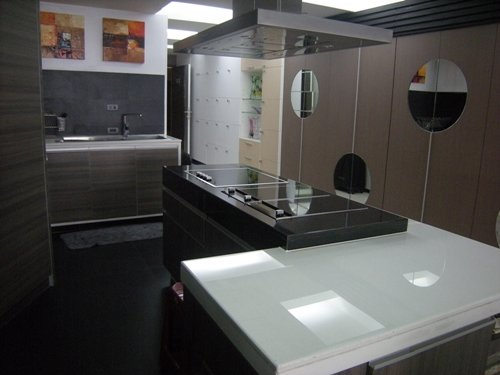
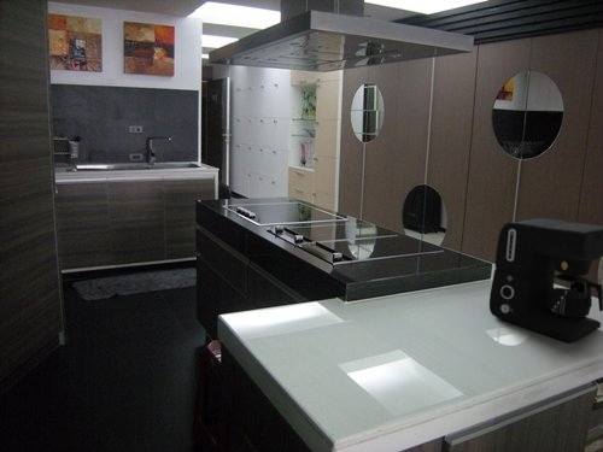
+ coffee maker [488,217,603,342]
